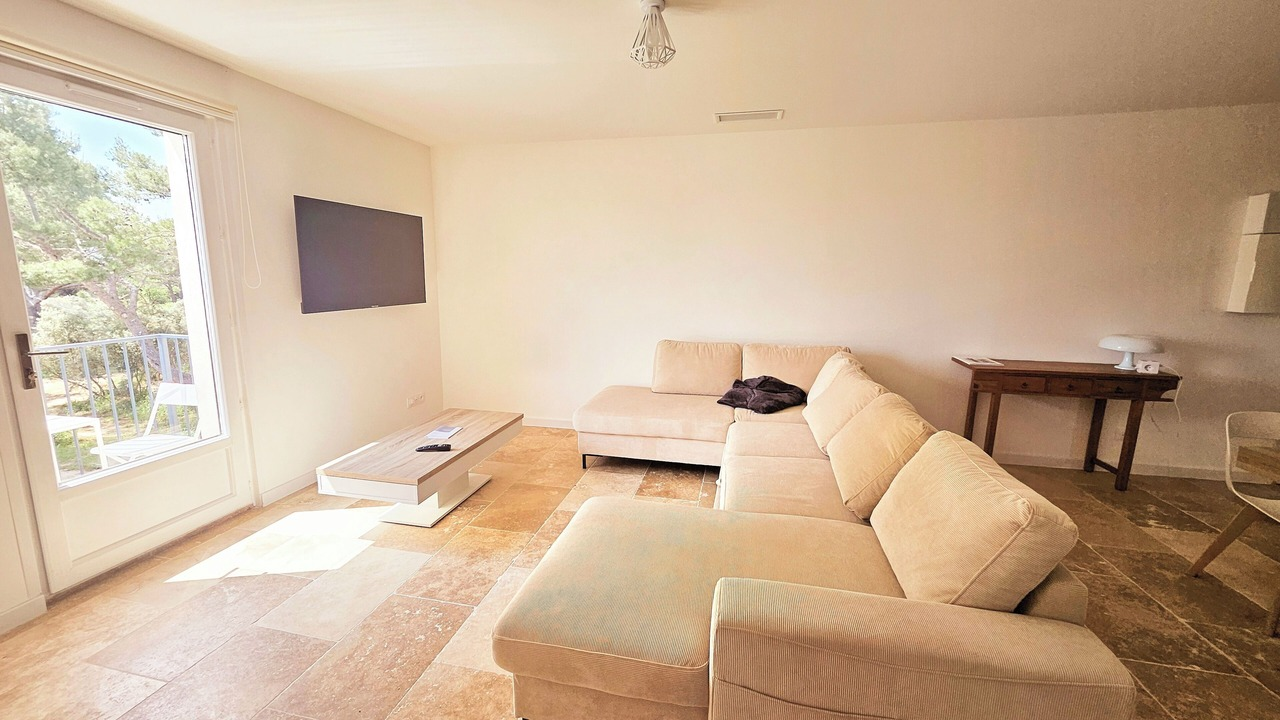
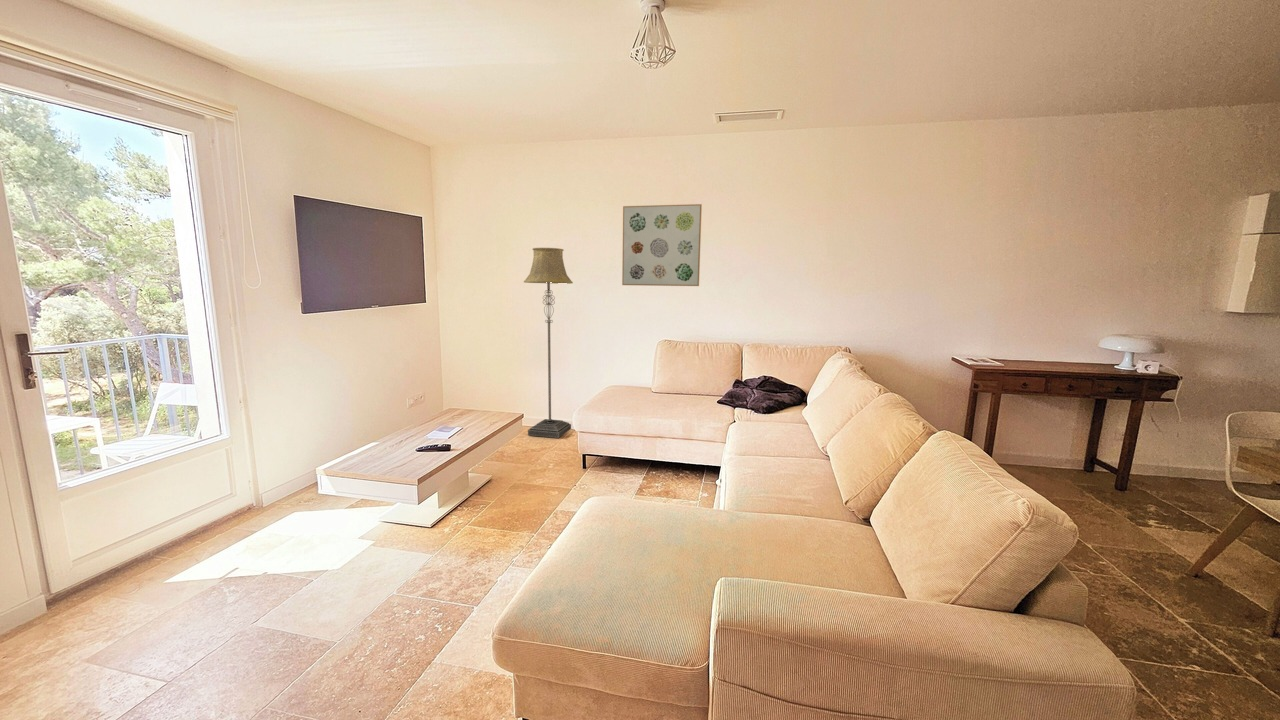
+ floor lamp [523,247,574,439]
+ wall art [621,203,703,287]
